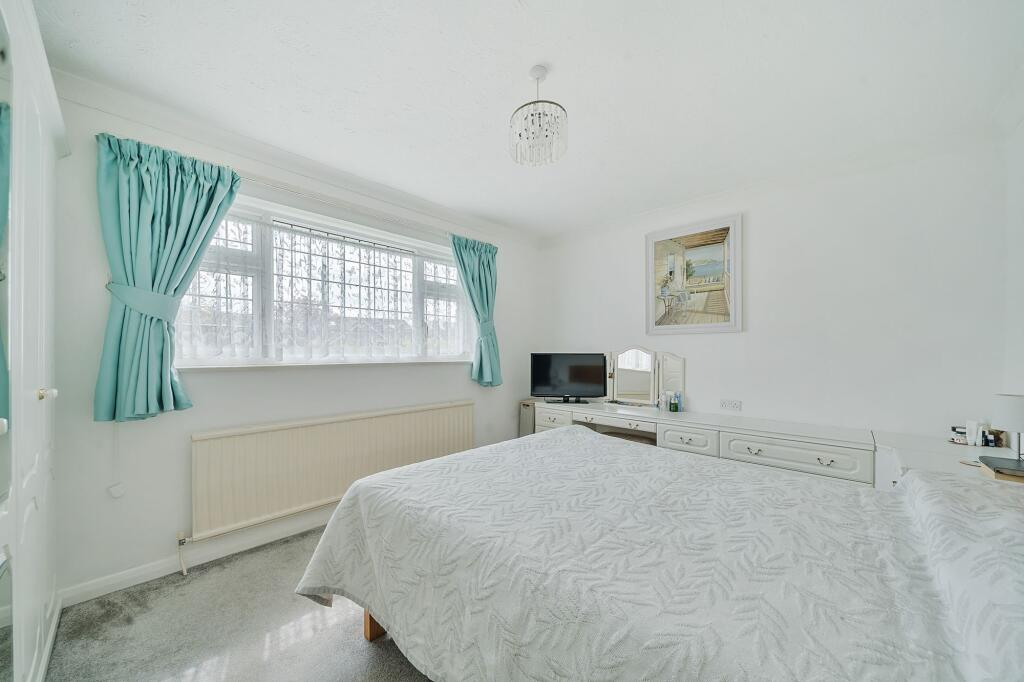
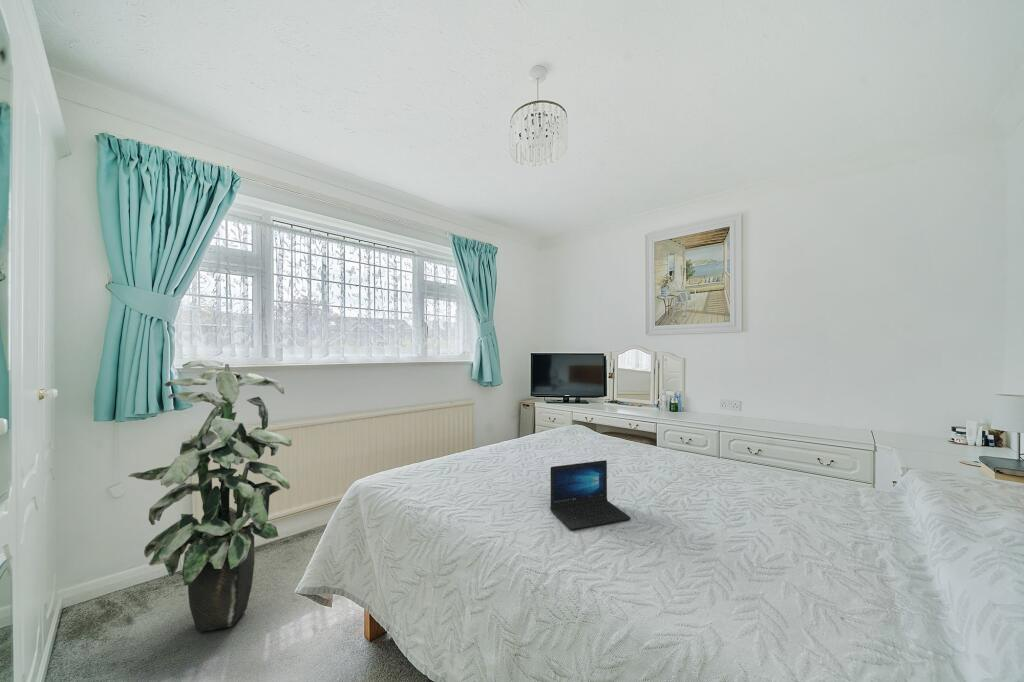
+ laptop [549,459,632,531]
+ indoor plant [127,359,293,633]
